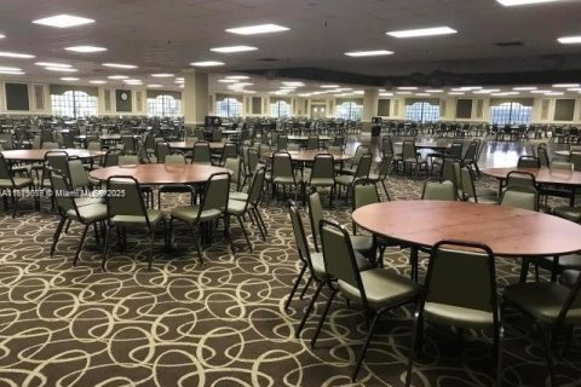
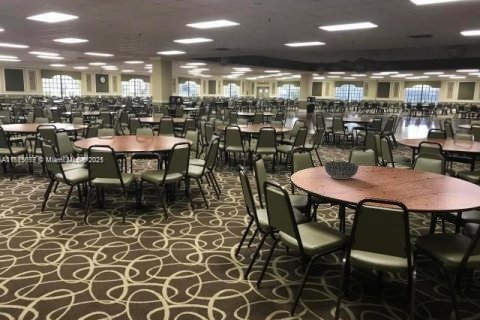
+ bowl [323,160,360,180]
